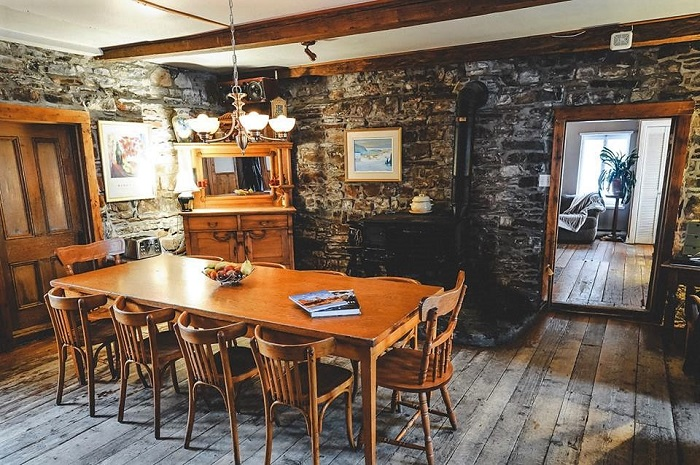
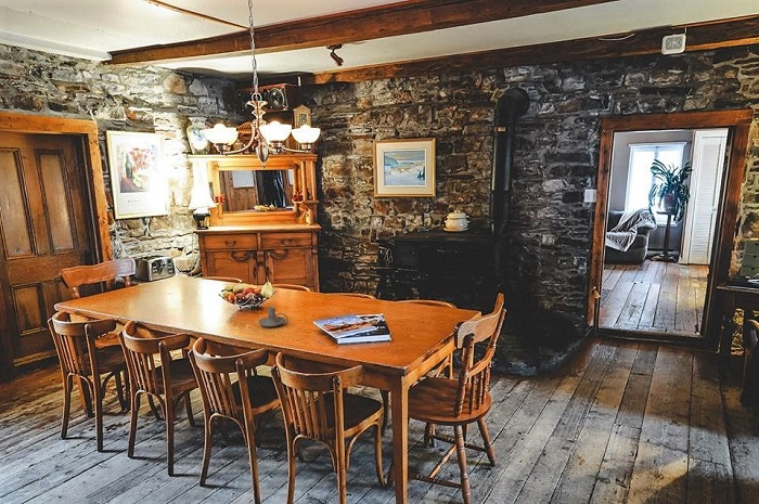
+ candle holder [258,306,290,328]
